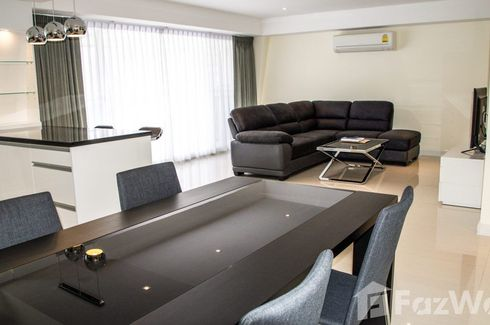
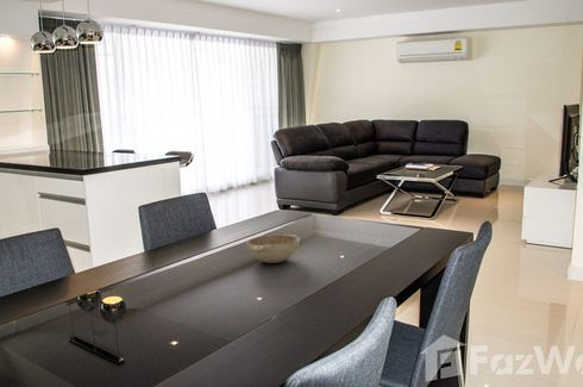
+ decorative bowl [245,233,301,264]
